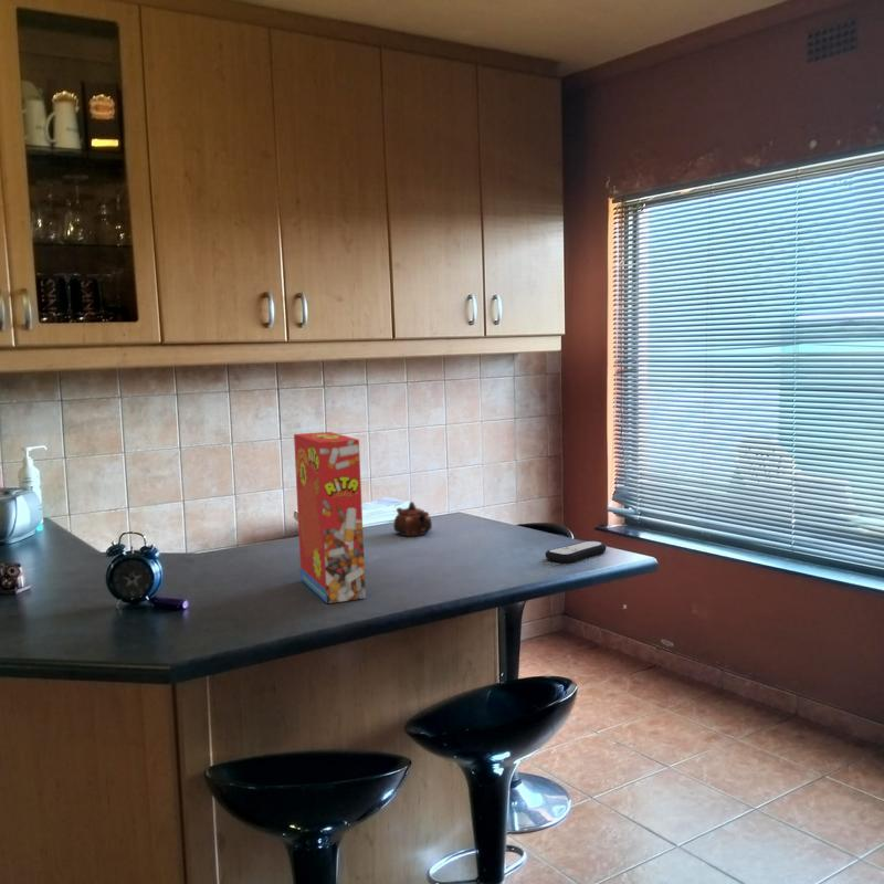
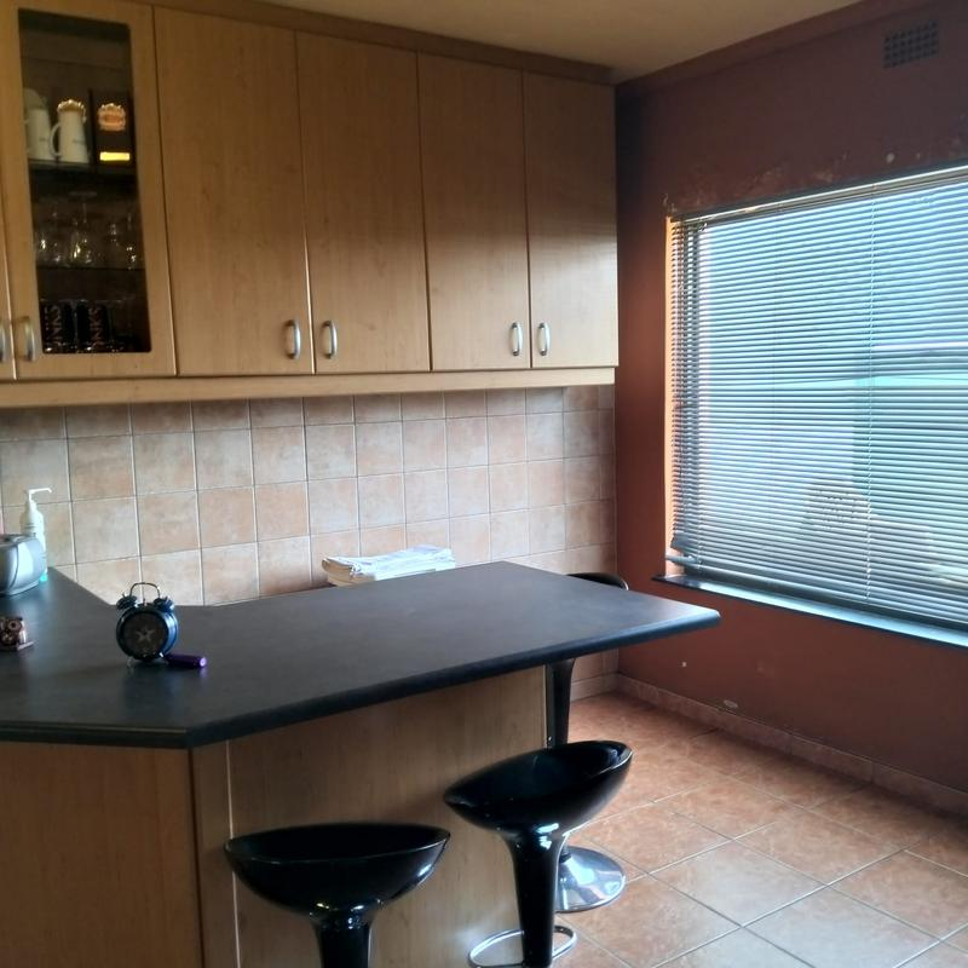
- teapot [392,501,433,537]
- remote control [545,540,608,564]
- cereal box [293,431,367,604]
